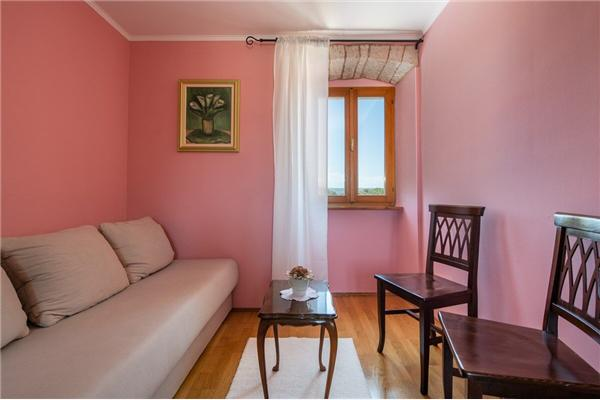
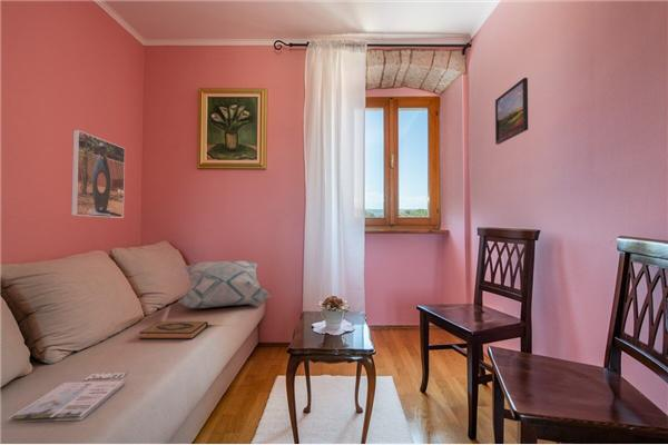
+ decorative pillow [177,259,272,309]
+ hardback book [138,320,208,340]
+ magazine [7,370,127,424]
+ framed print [70,129,126,219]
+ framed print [494,77,529,146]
